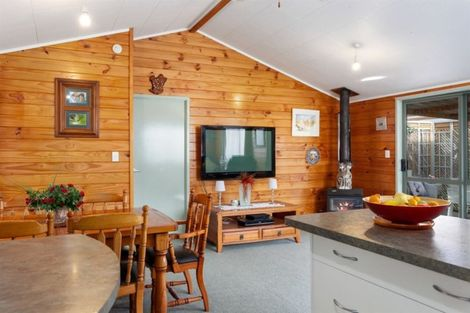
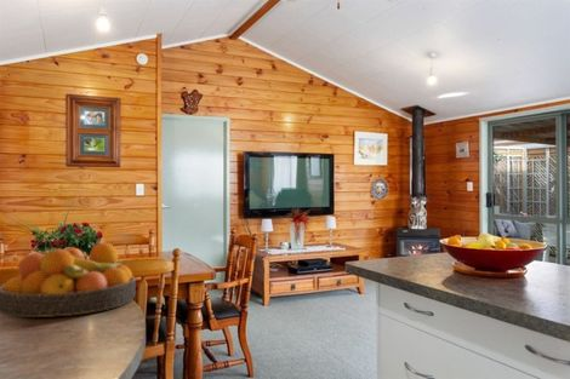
+ fruit bowl [0,241,137,318]
